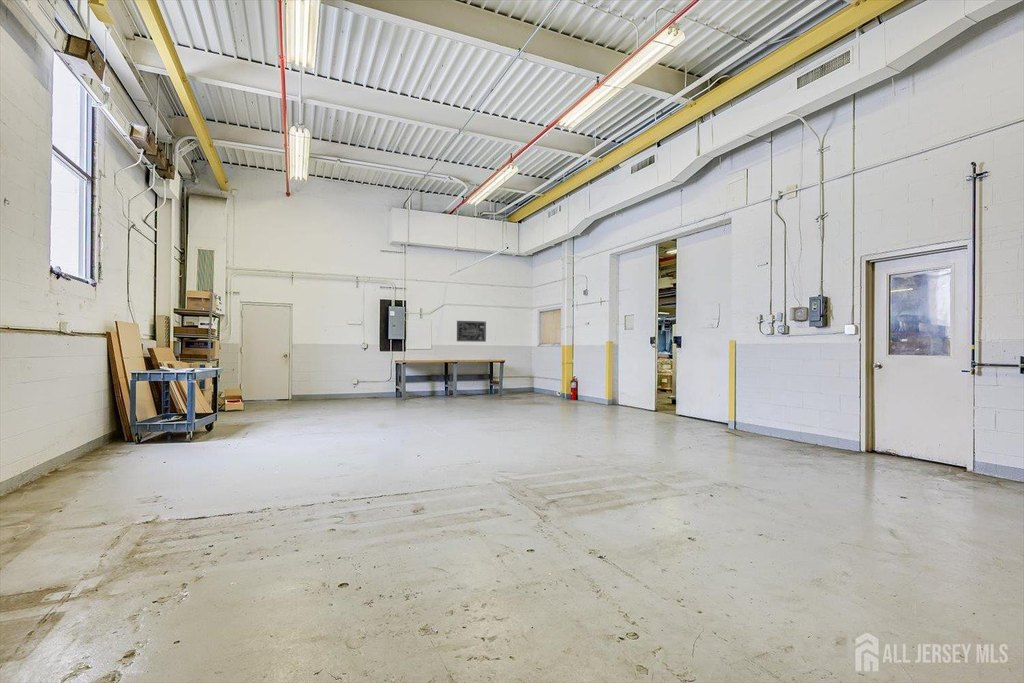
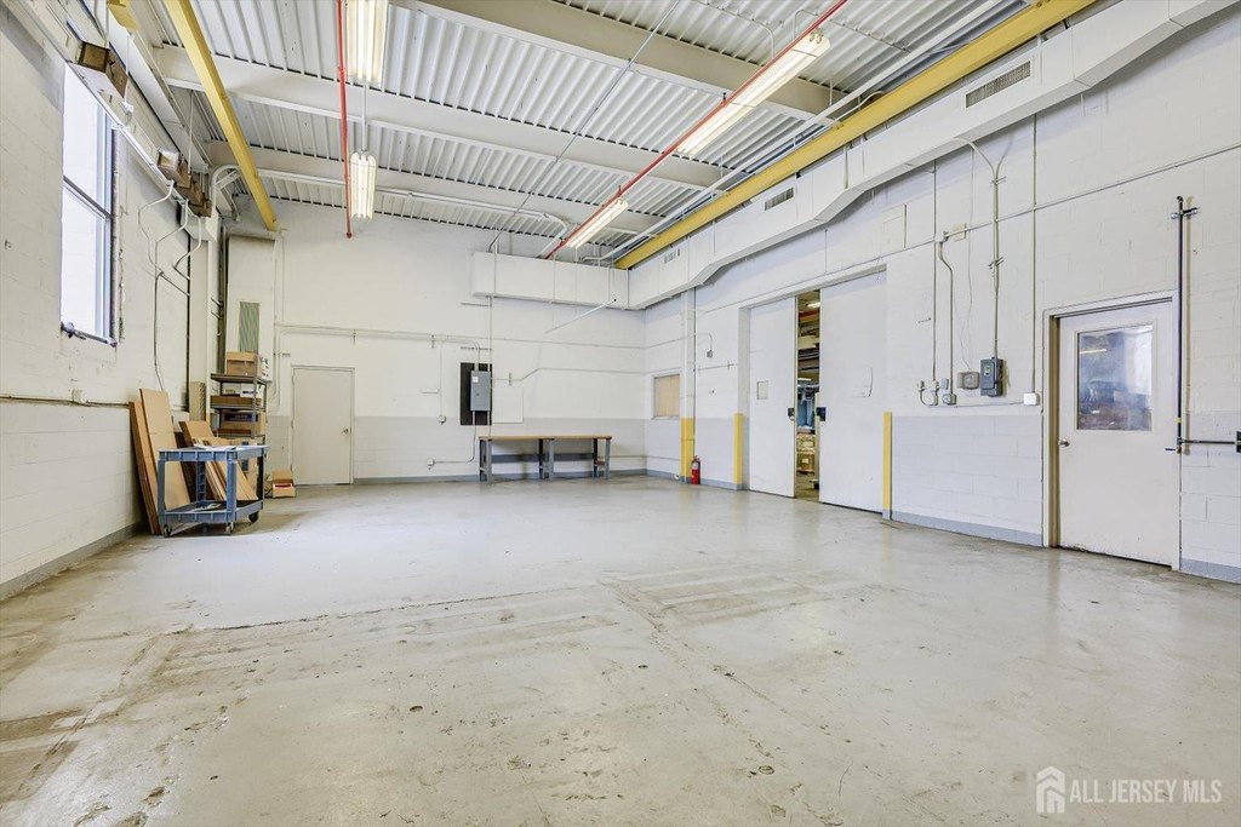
- wall art [456,320,487,343]
